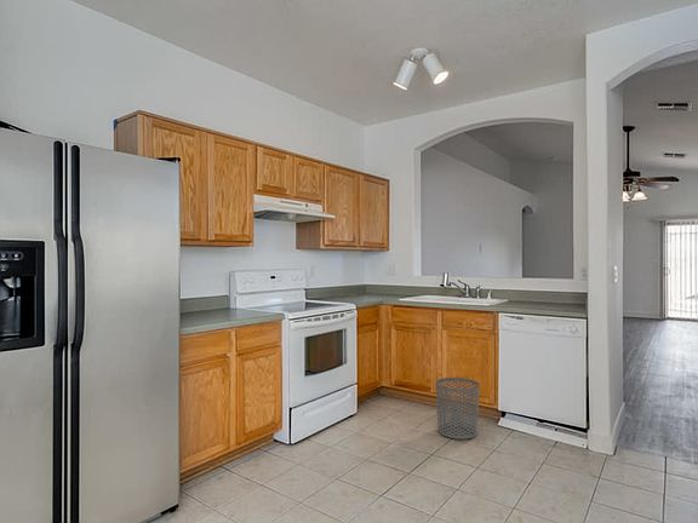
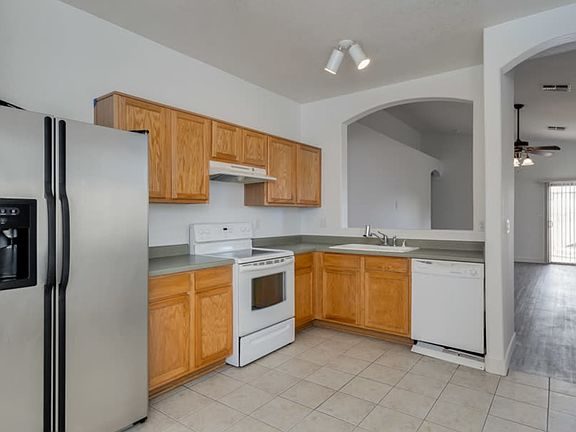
- waste bin [435,377,480,441]
